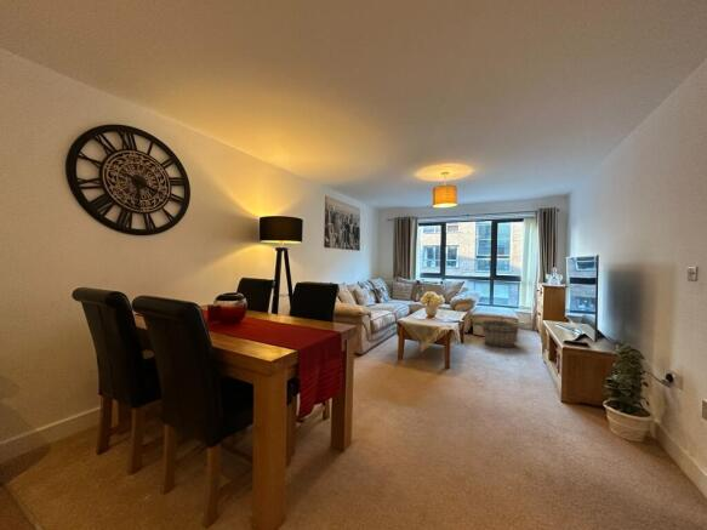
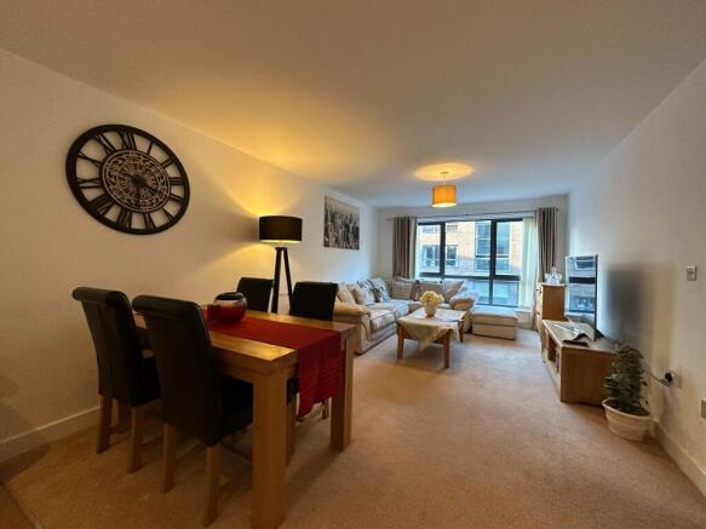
- wooden bucket [480,315,520,349]
